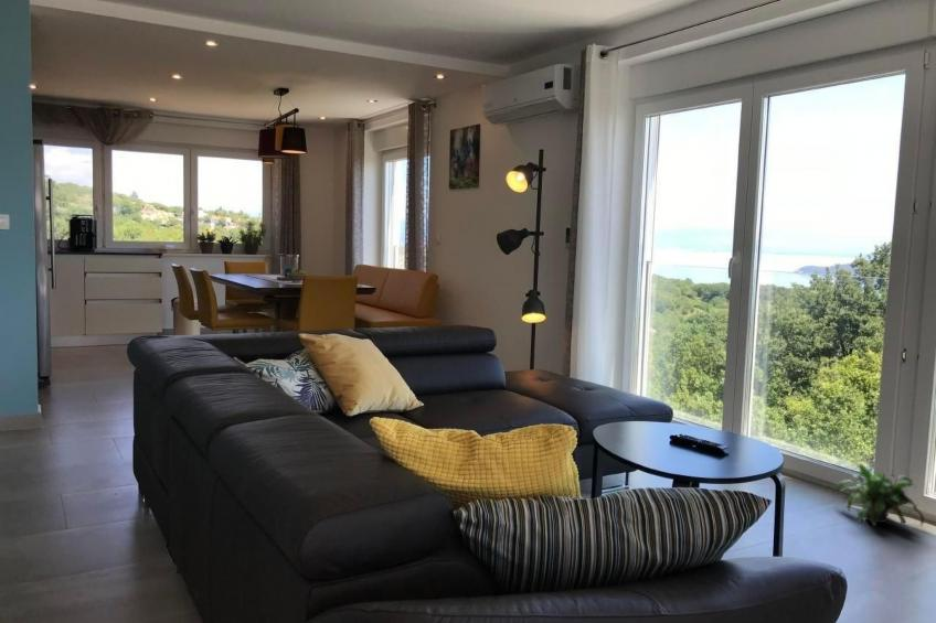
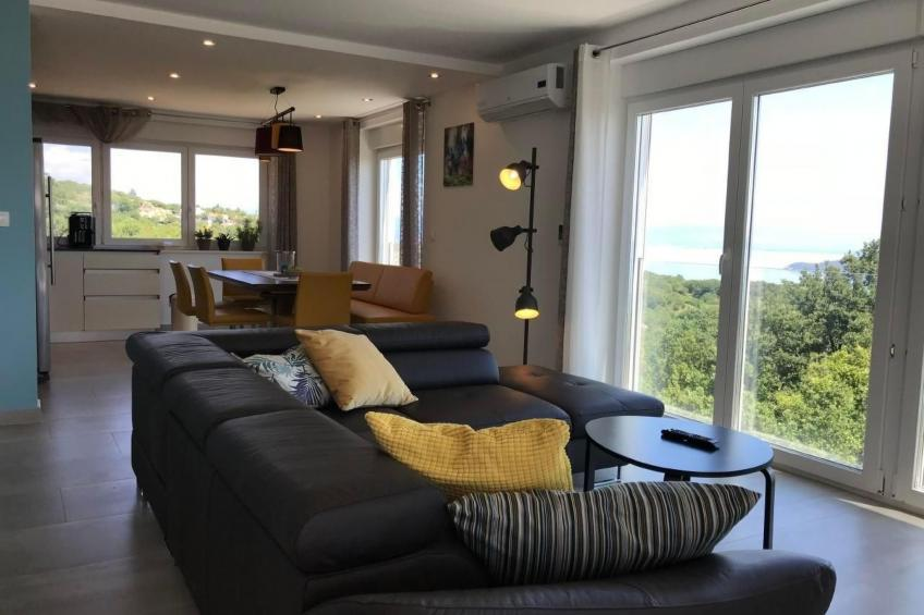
- potted plant [836,462,925,527]
